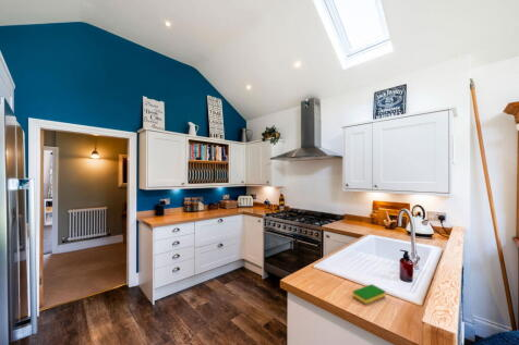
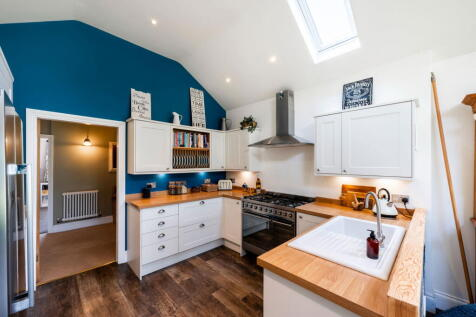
- dish sponge [352,283,386,305]
